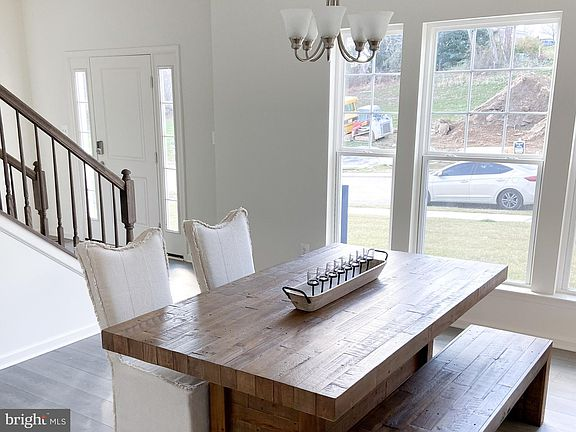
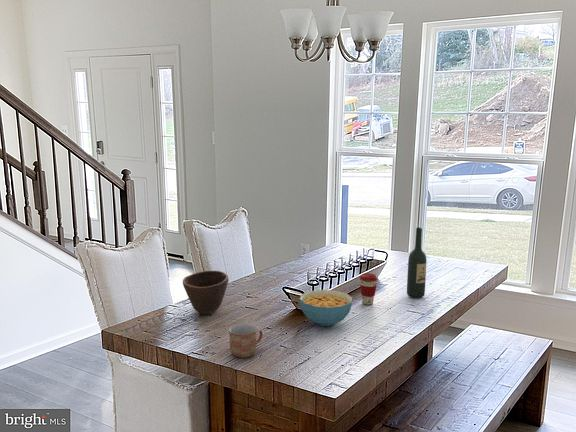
+ cereal bowl [298,289,353,327]
+ wine bottle [406,226,428,299]
+ mug [228,323,264,359]
+ coffee cup [359,272,378,306]
+ bowl [182,270,229,316]
